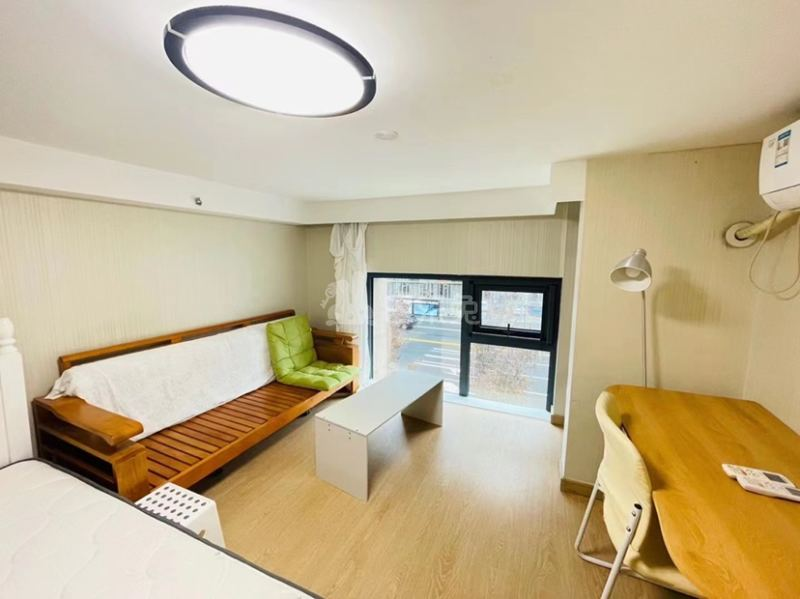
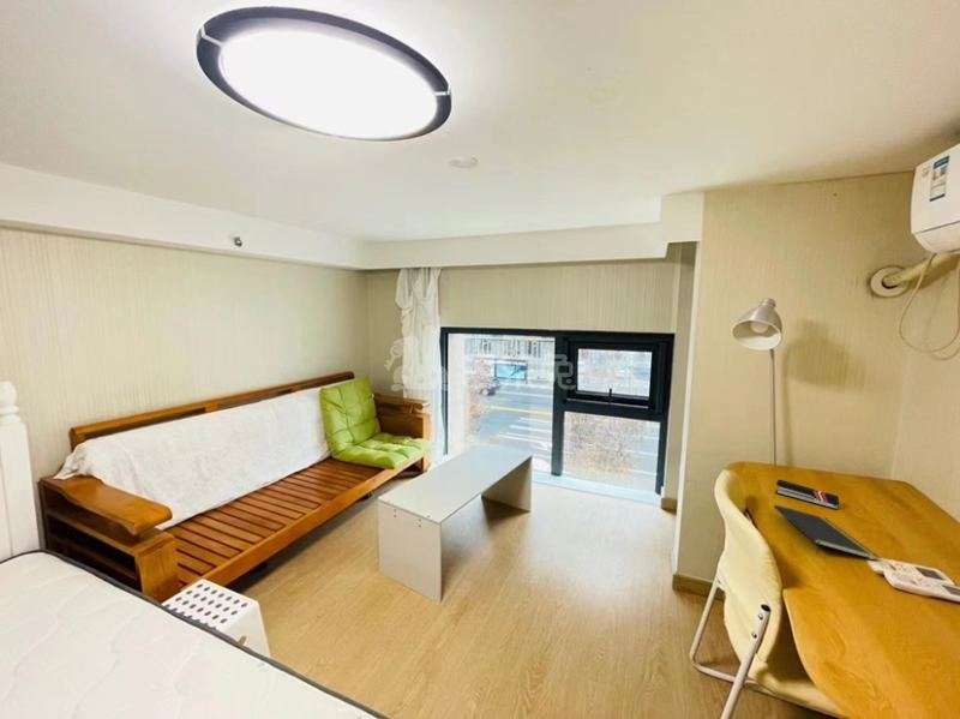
+ stapler [774,479,840,511]
+ notepad [773,504,880,562]
